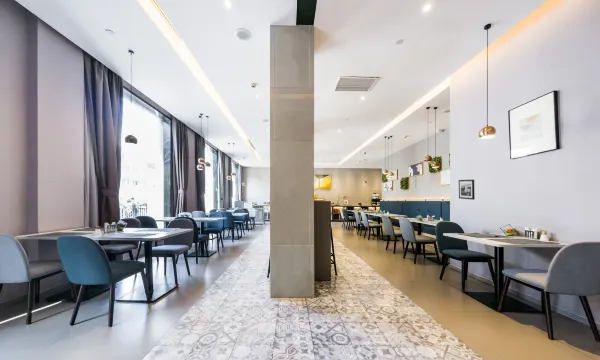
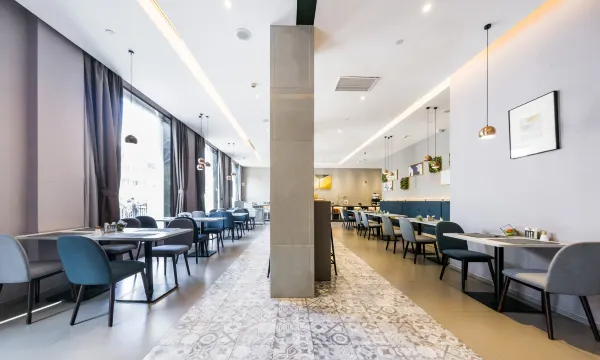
- picture frame [458,179,476,201]
